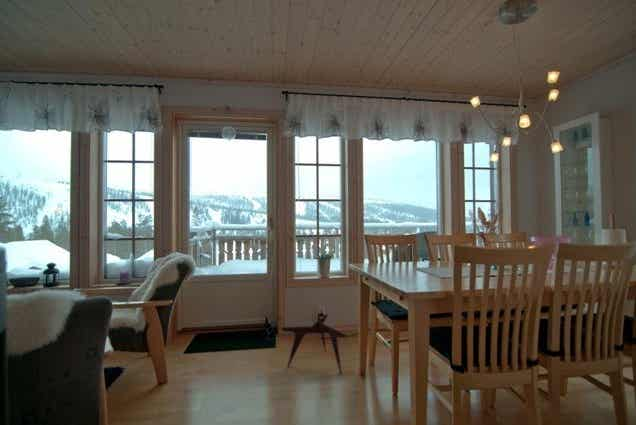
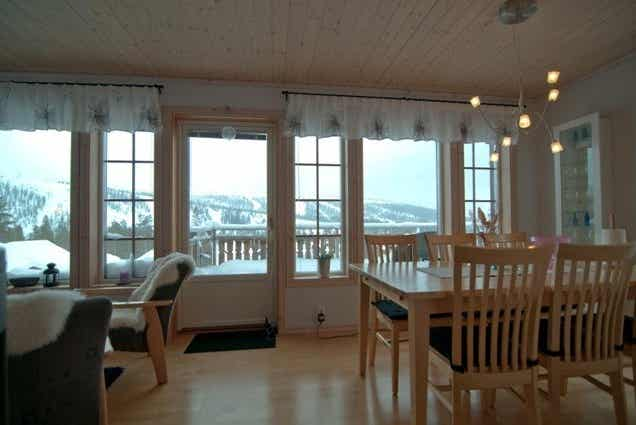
- side table [276,311,354,375]
